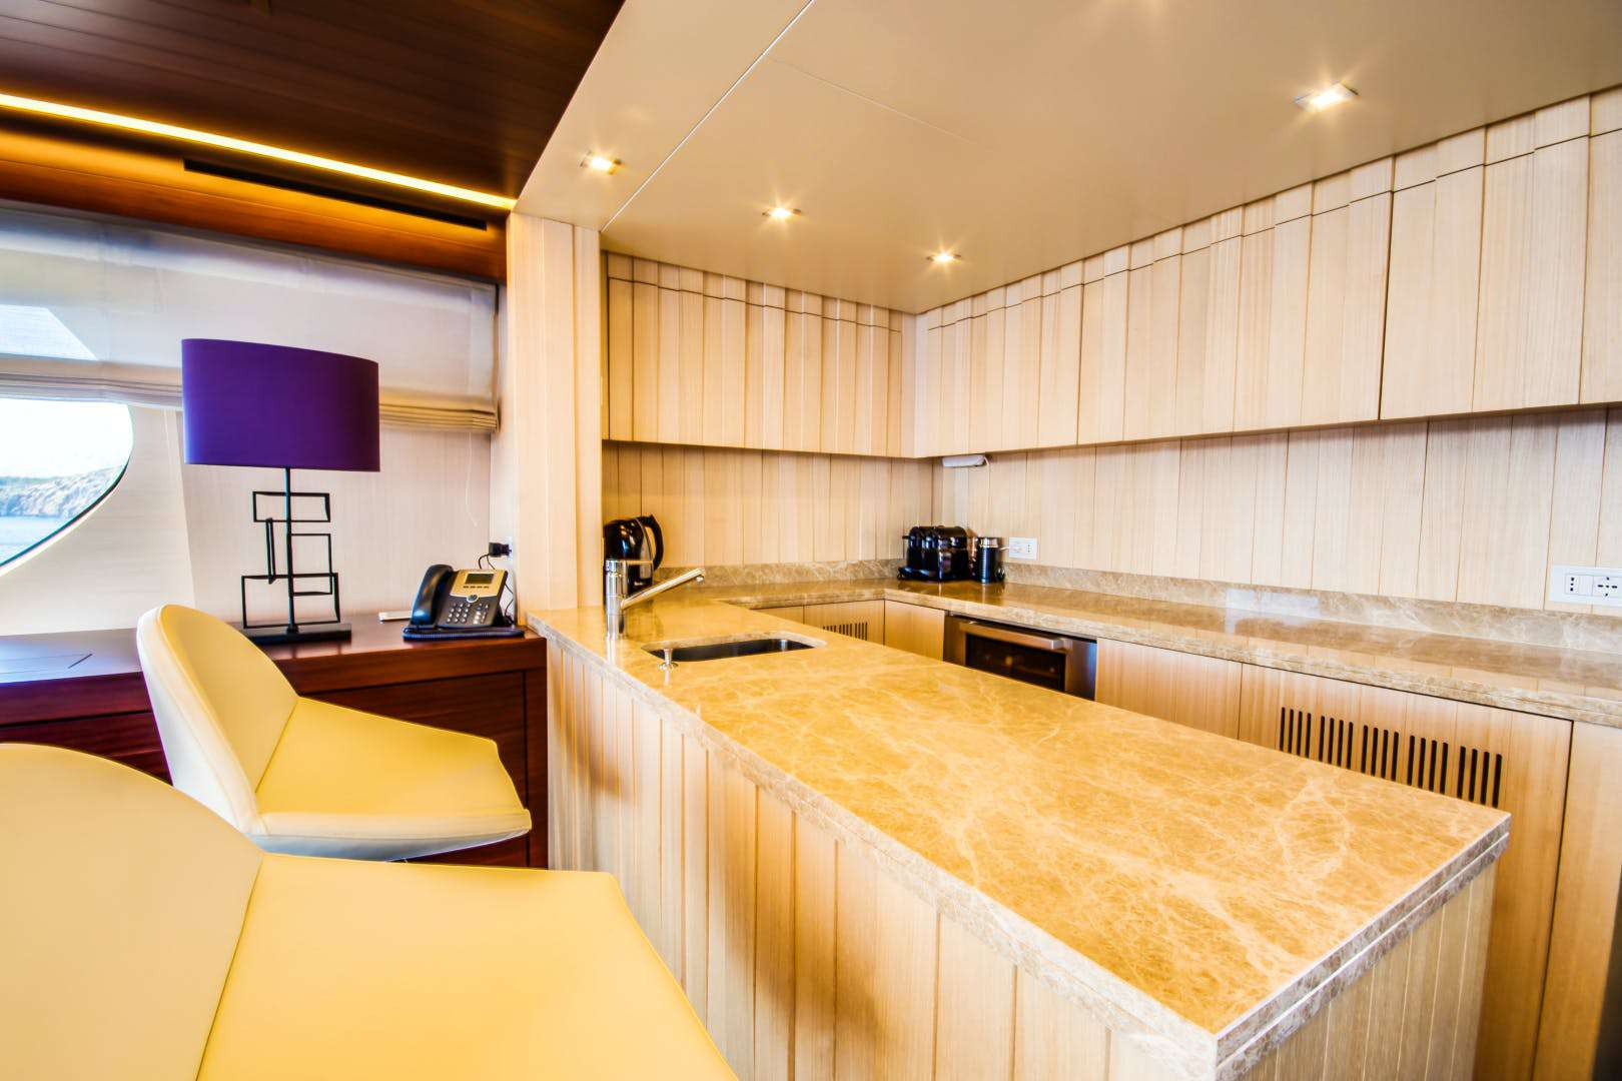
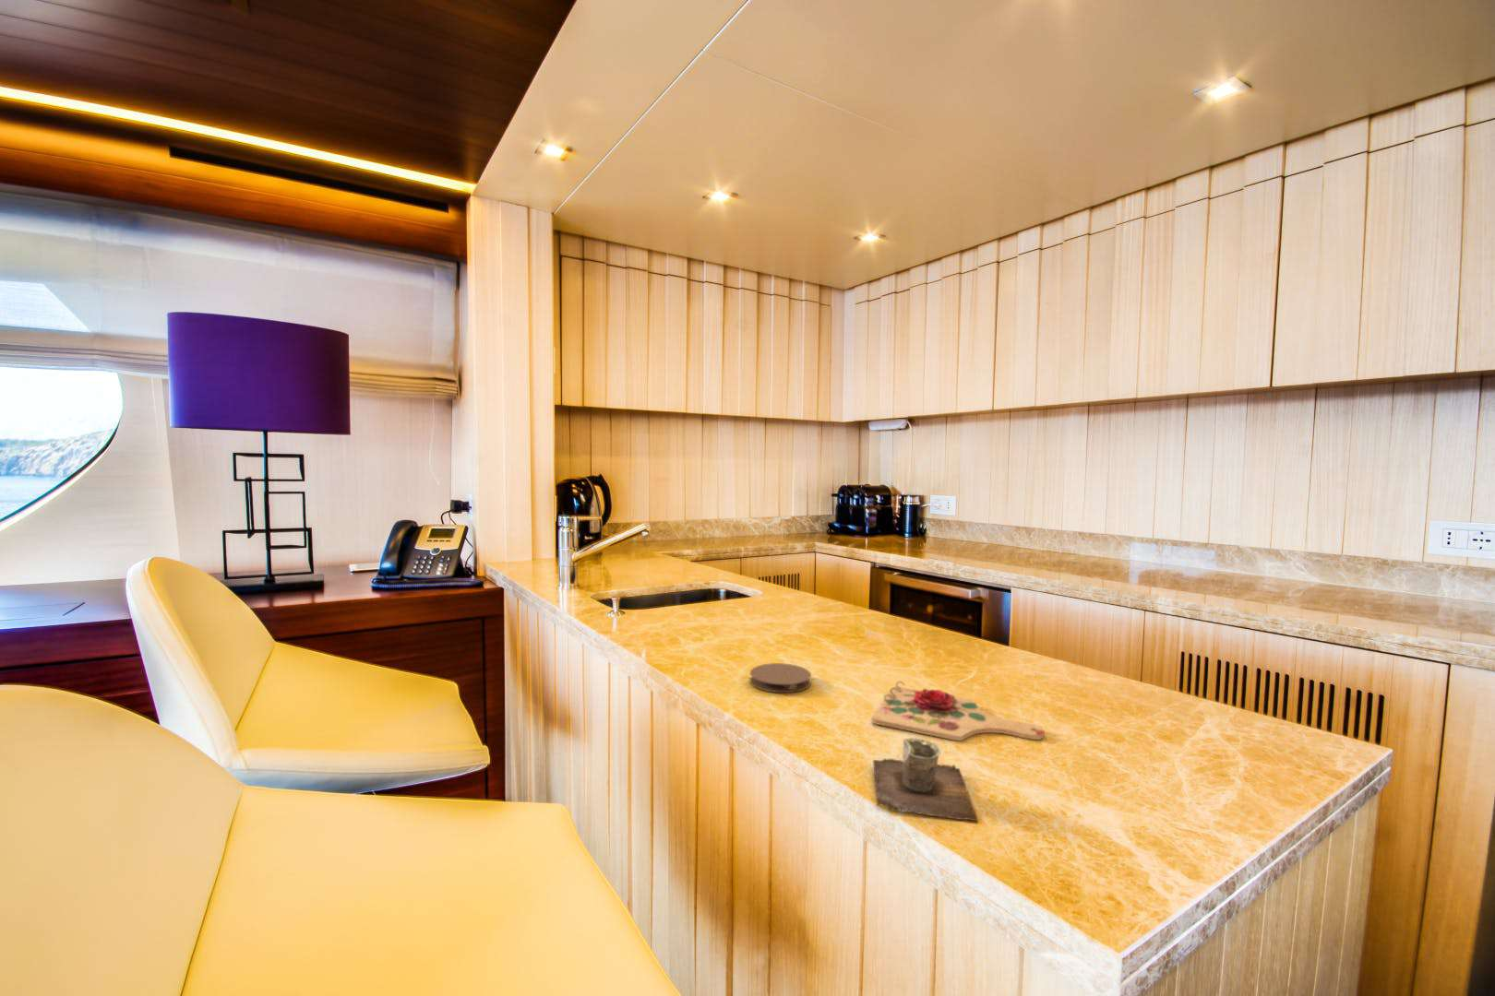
+ cup [872,737,979,821]
+ cutting board [871,680,1046,741]
+ coaster [749,663,812,694]
